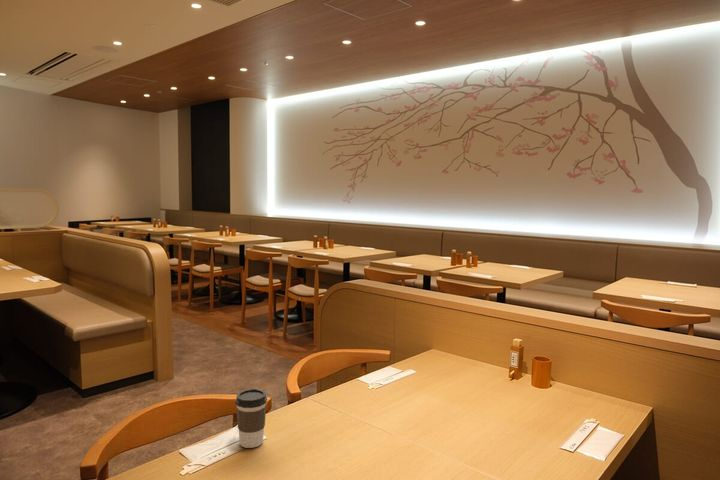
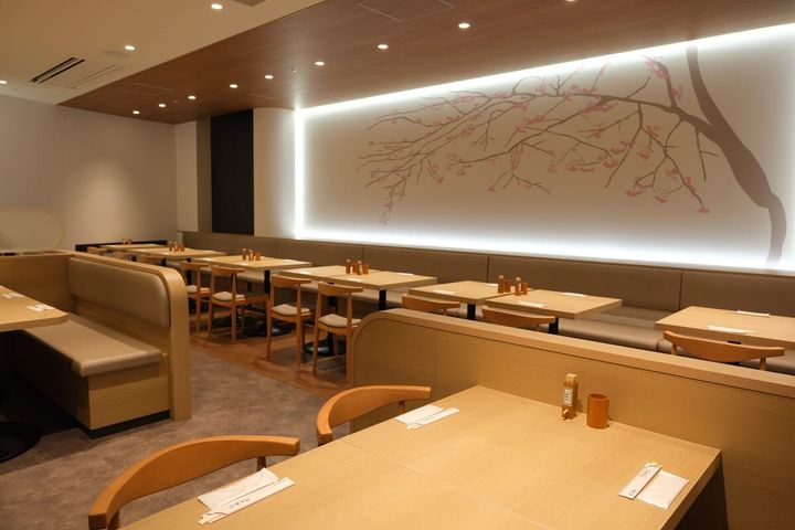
- coffee cup [234,388,268,449]
